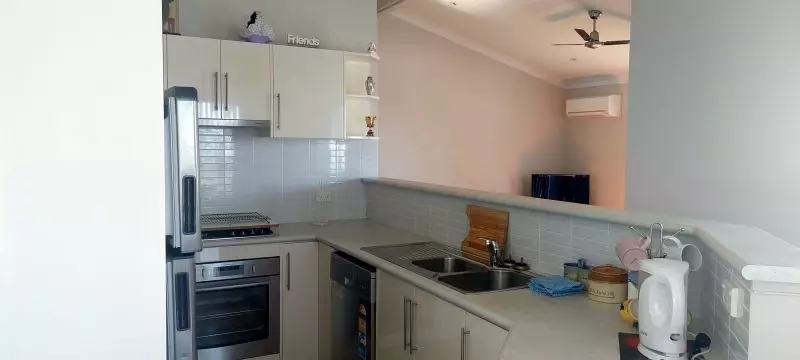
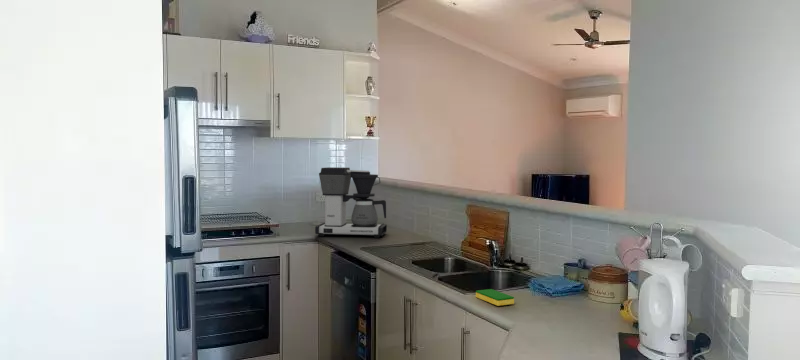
+ coffee maker [314,166,388,239]
+ dish sponge [475,288,515,307]
